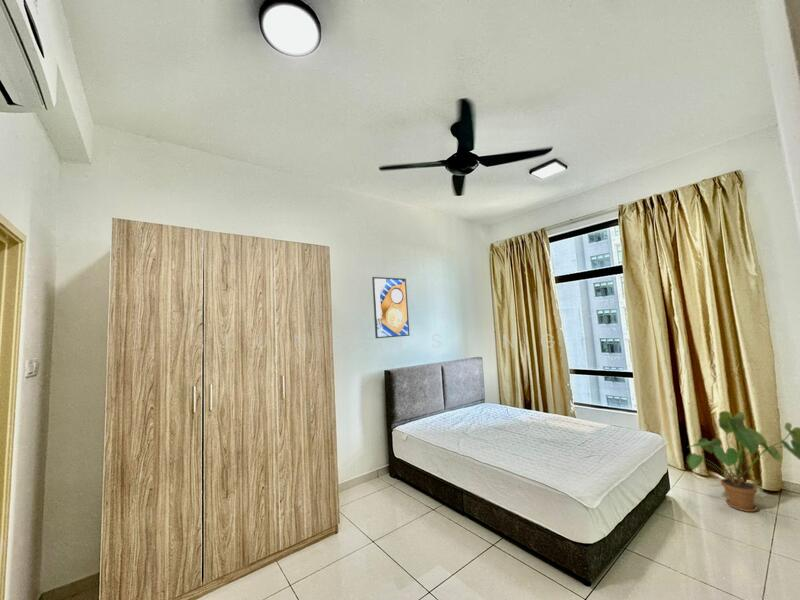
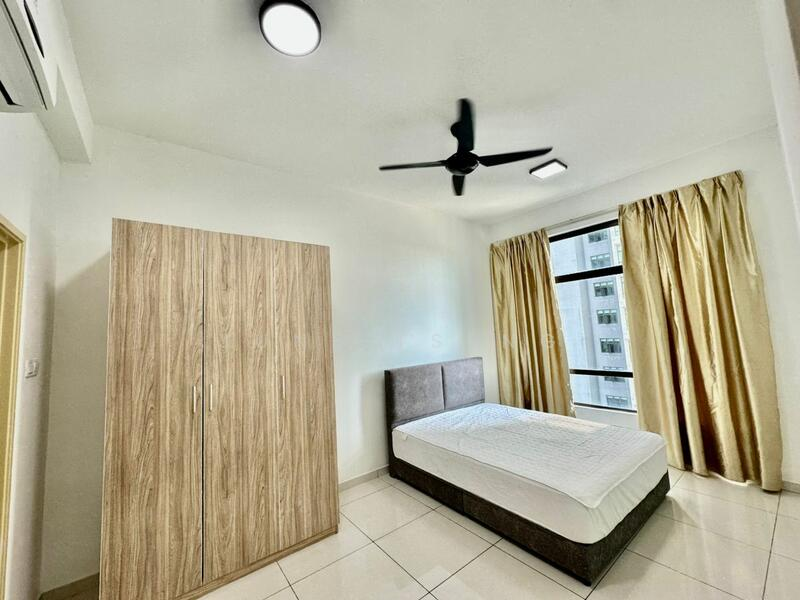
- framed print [371,276,411,339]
- house plant [686,410,800,513]
